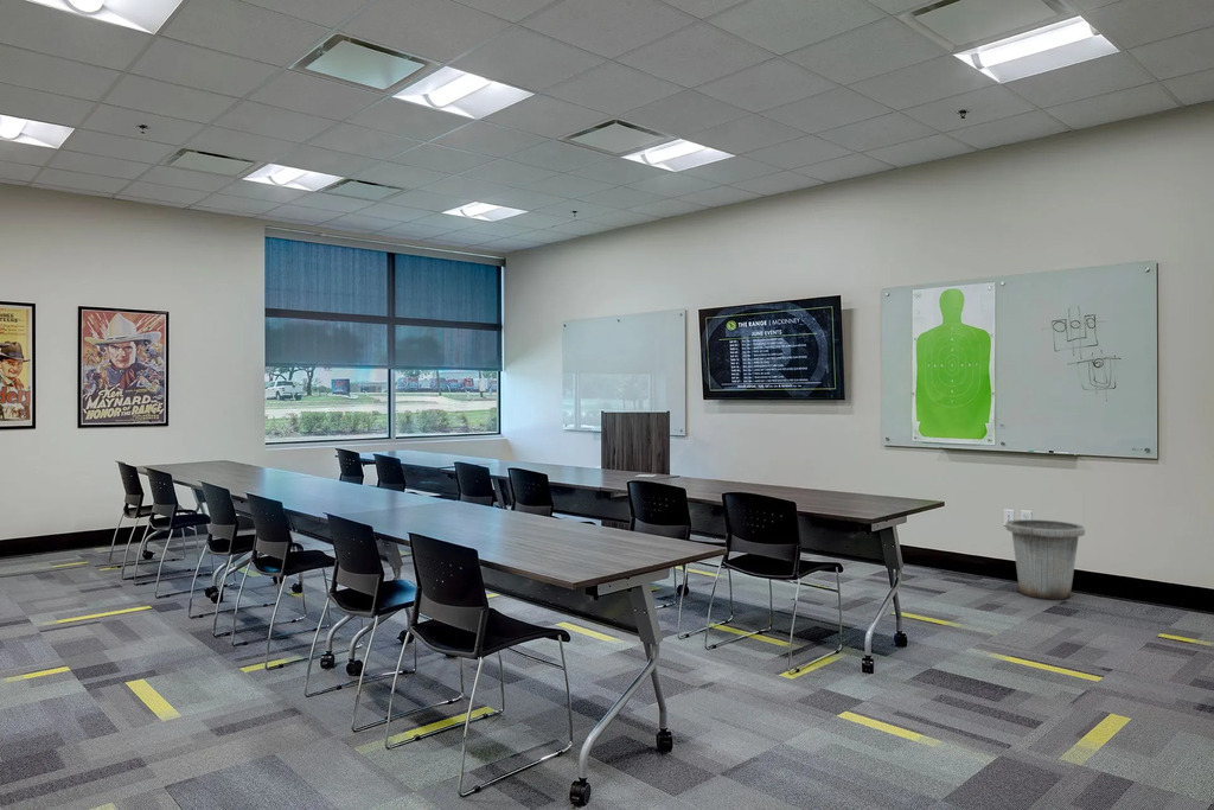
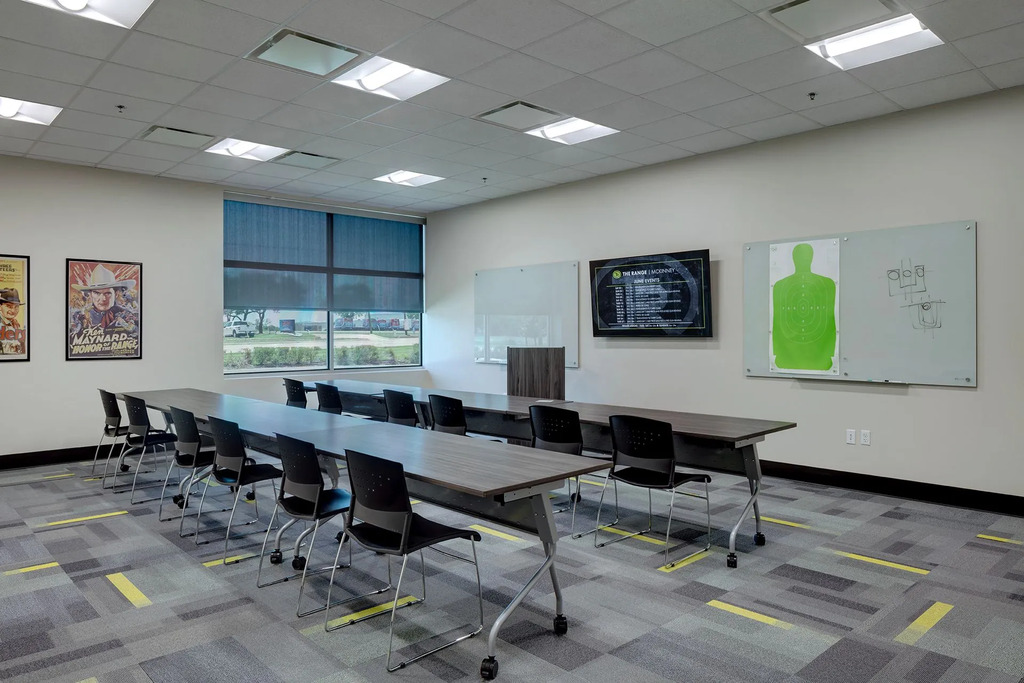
- trash can [1005,518,1086,601]
